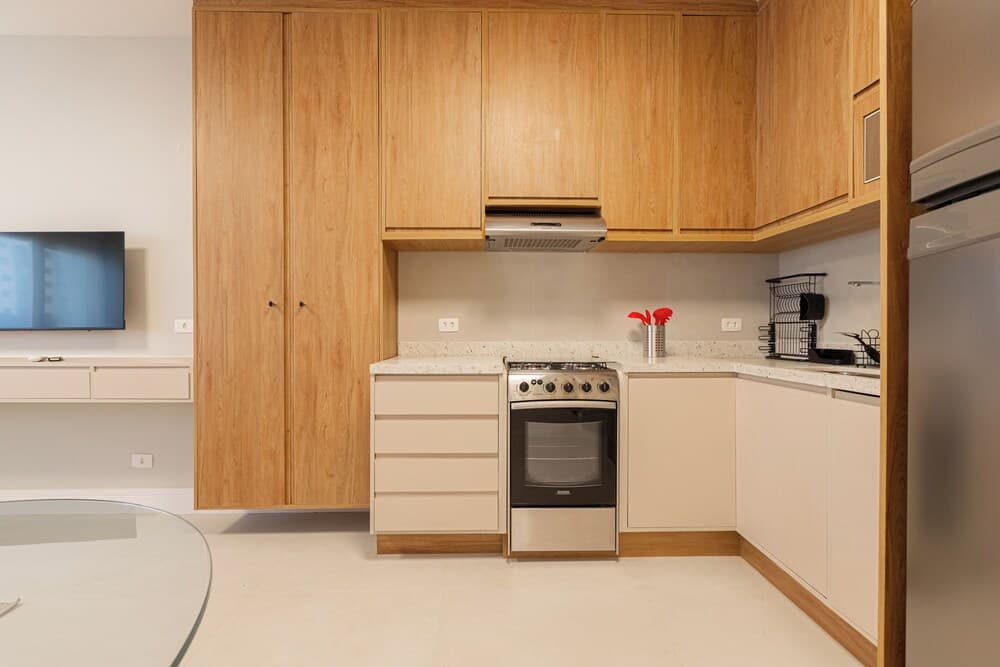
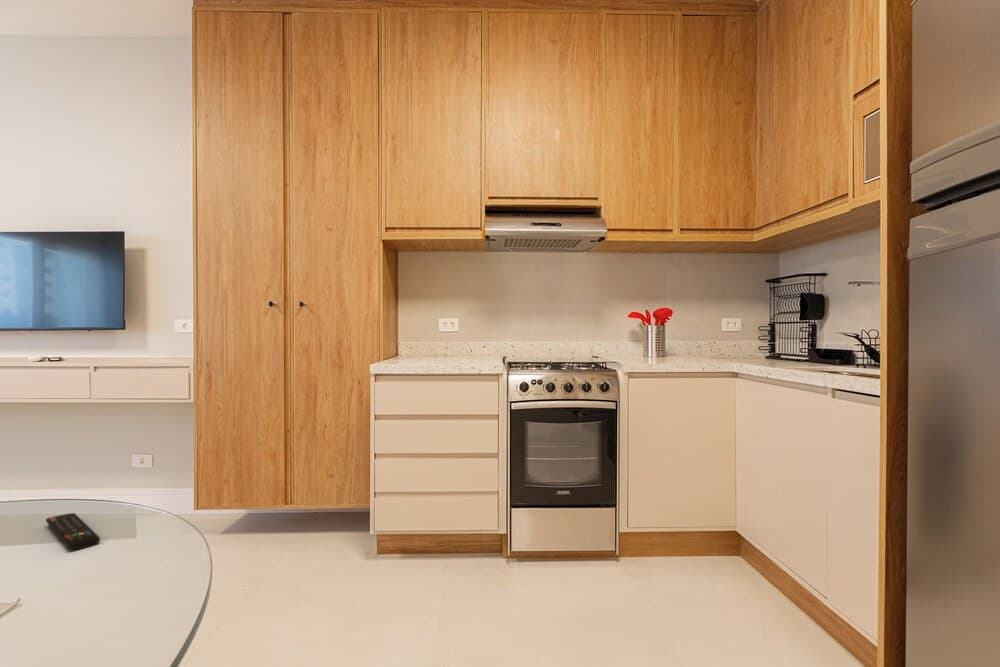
+ remote control [45,512,101,550]
